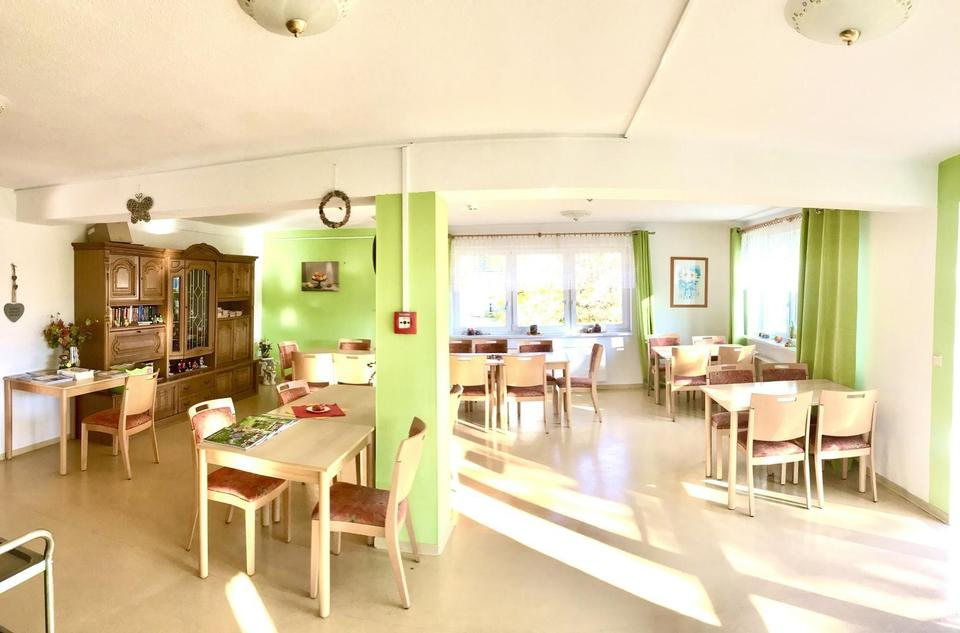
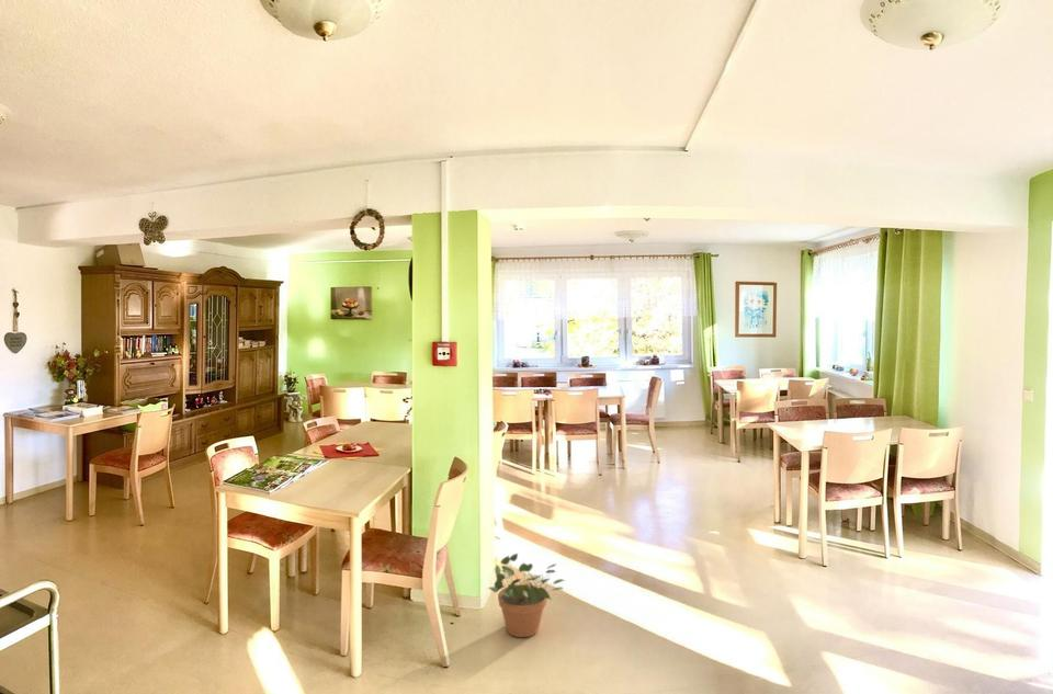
+ potted plant [488,553,567,638]
